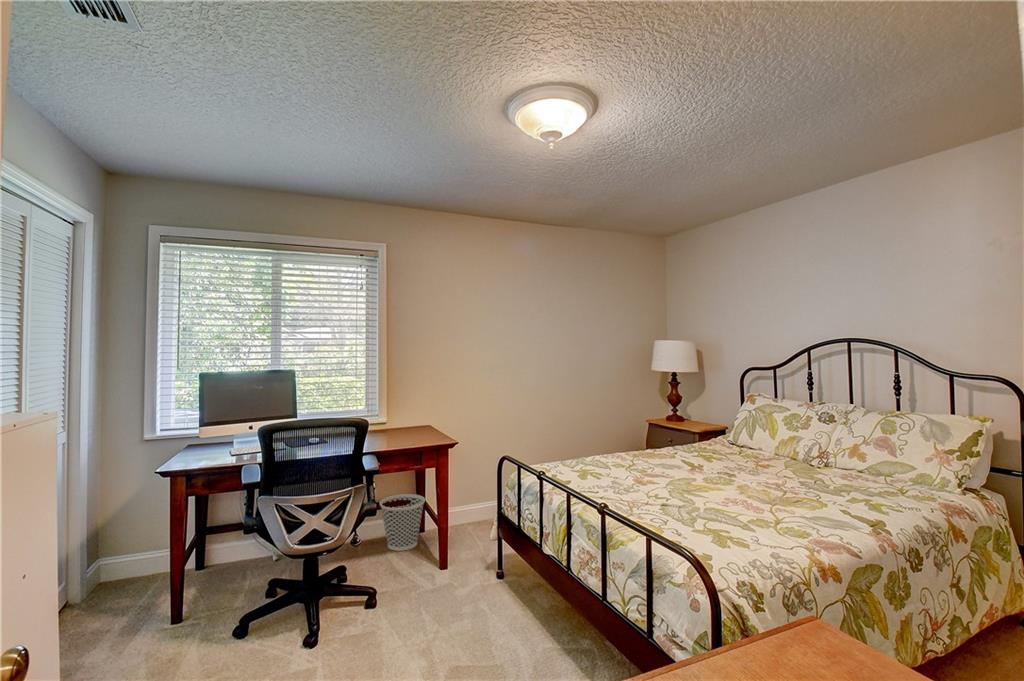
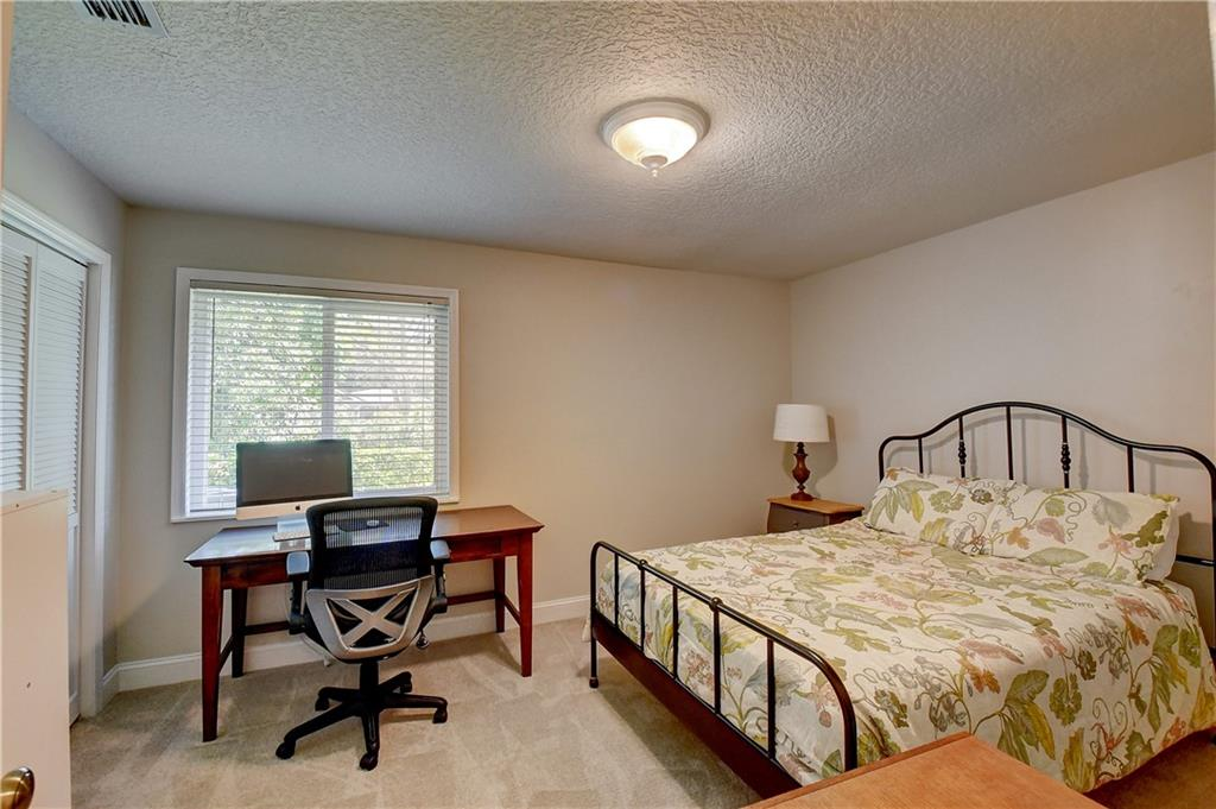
- wastebasket [379,493,426,552]
